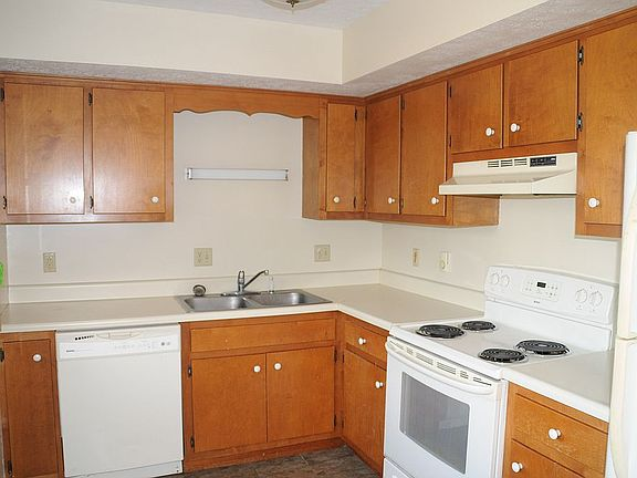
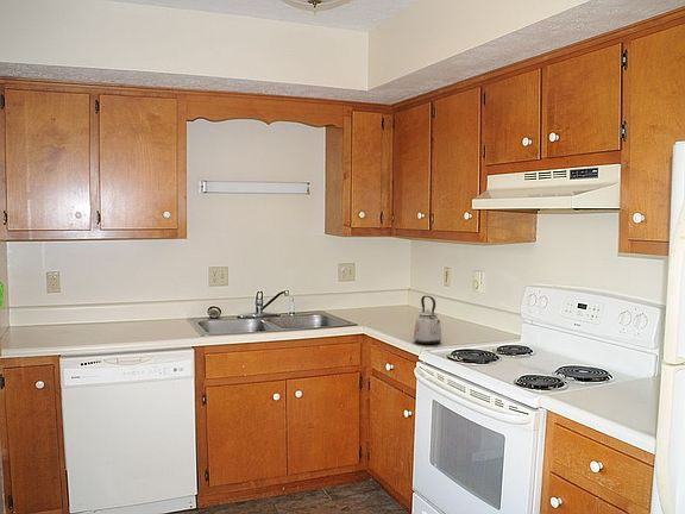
+ kettle [413,295,442,345]
